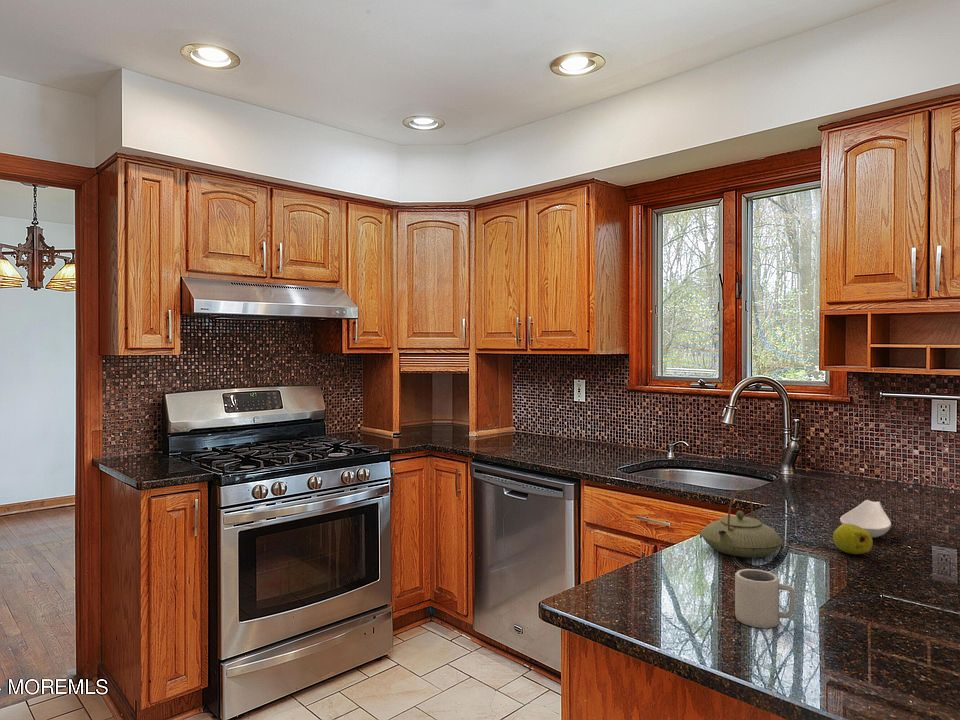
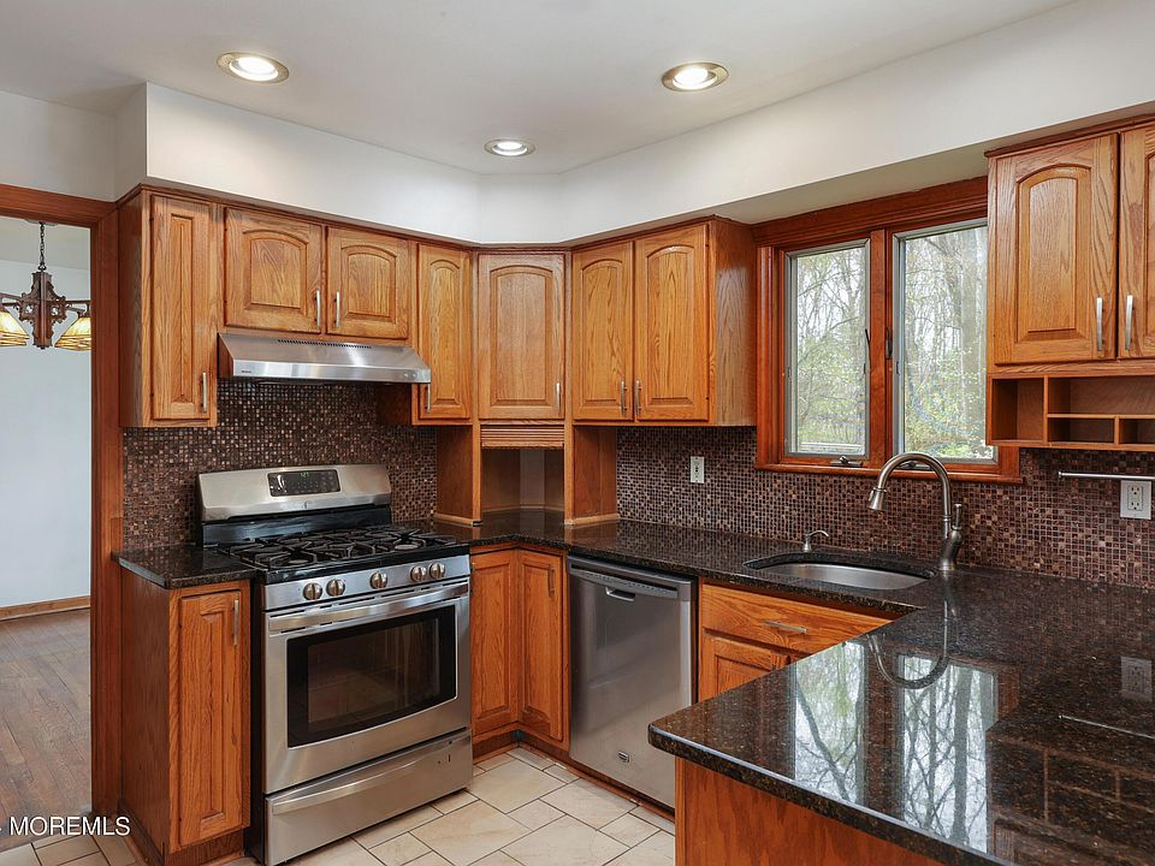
- fruit [832,524,874,555]
- teapot [700,489,784,559]
- cup [734,568,796,629]
- spoon rest [839,499,892,539]
